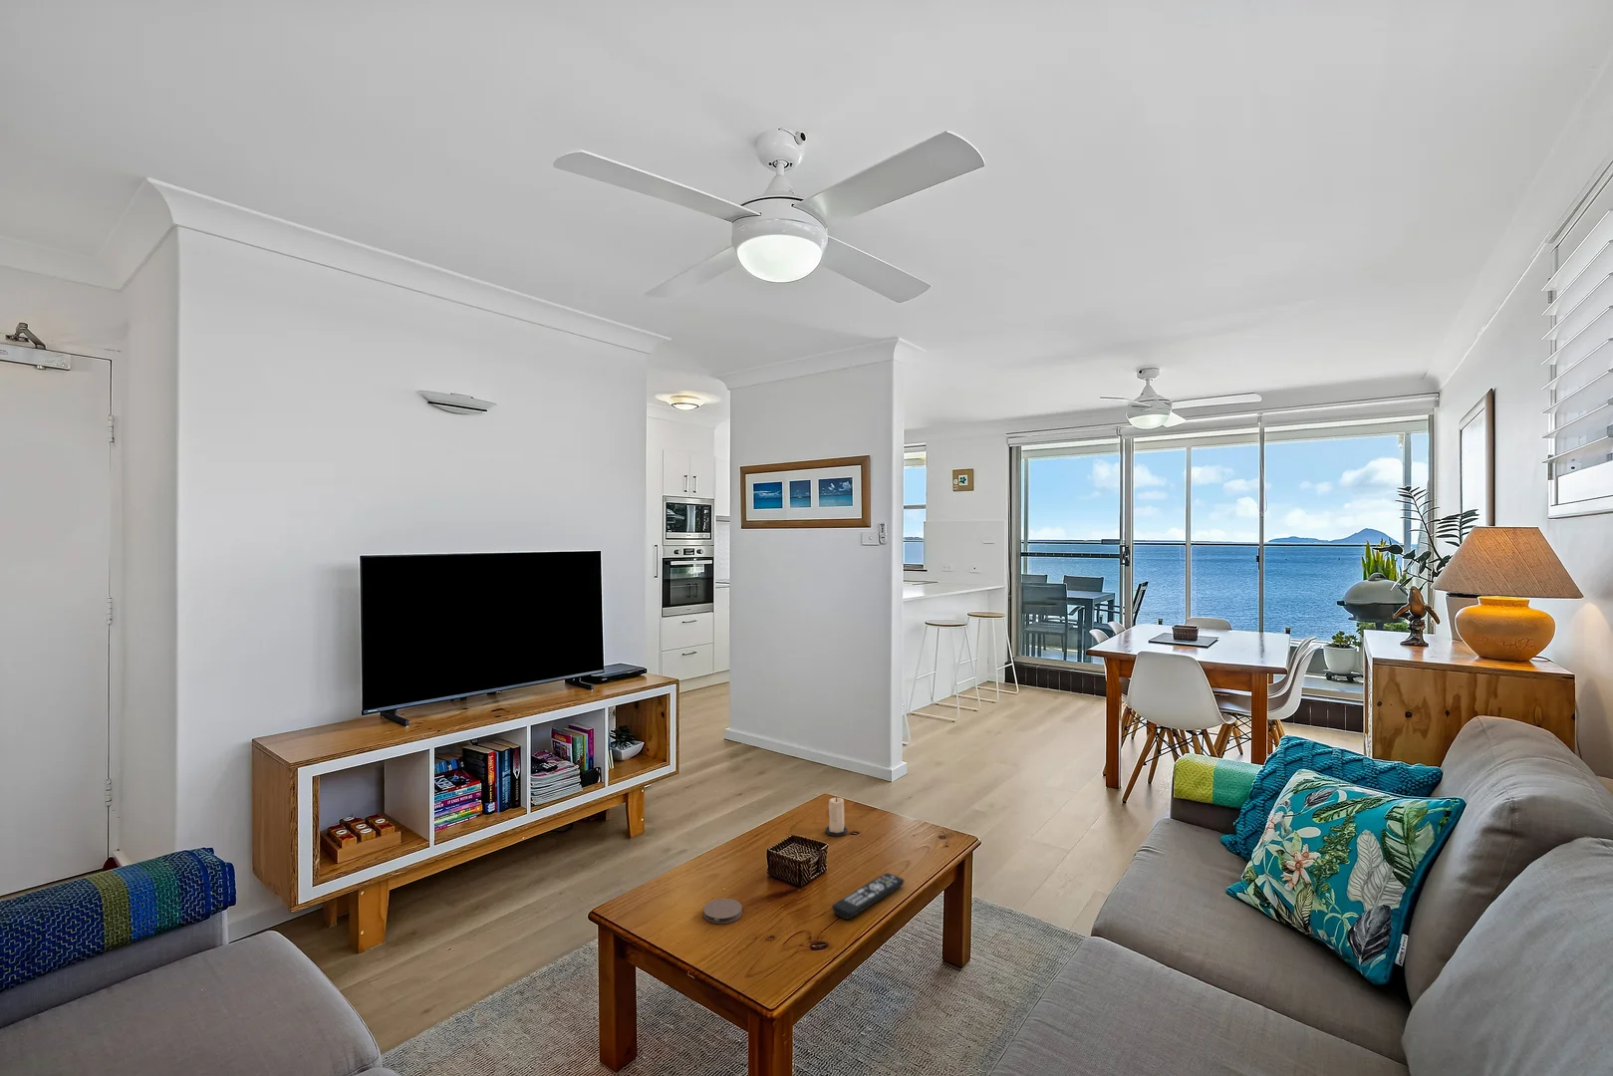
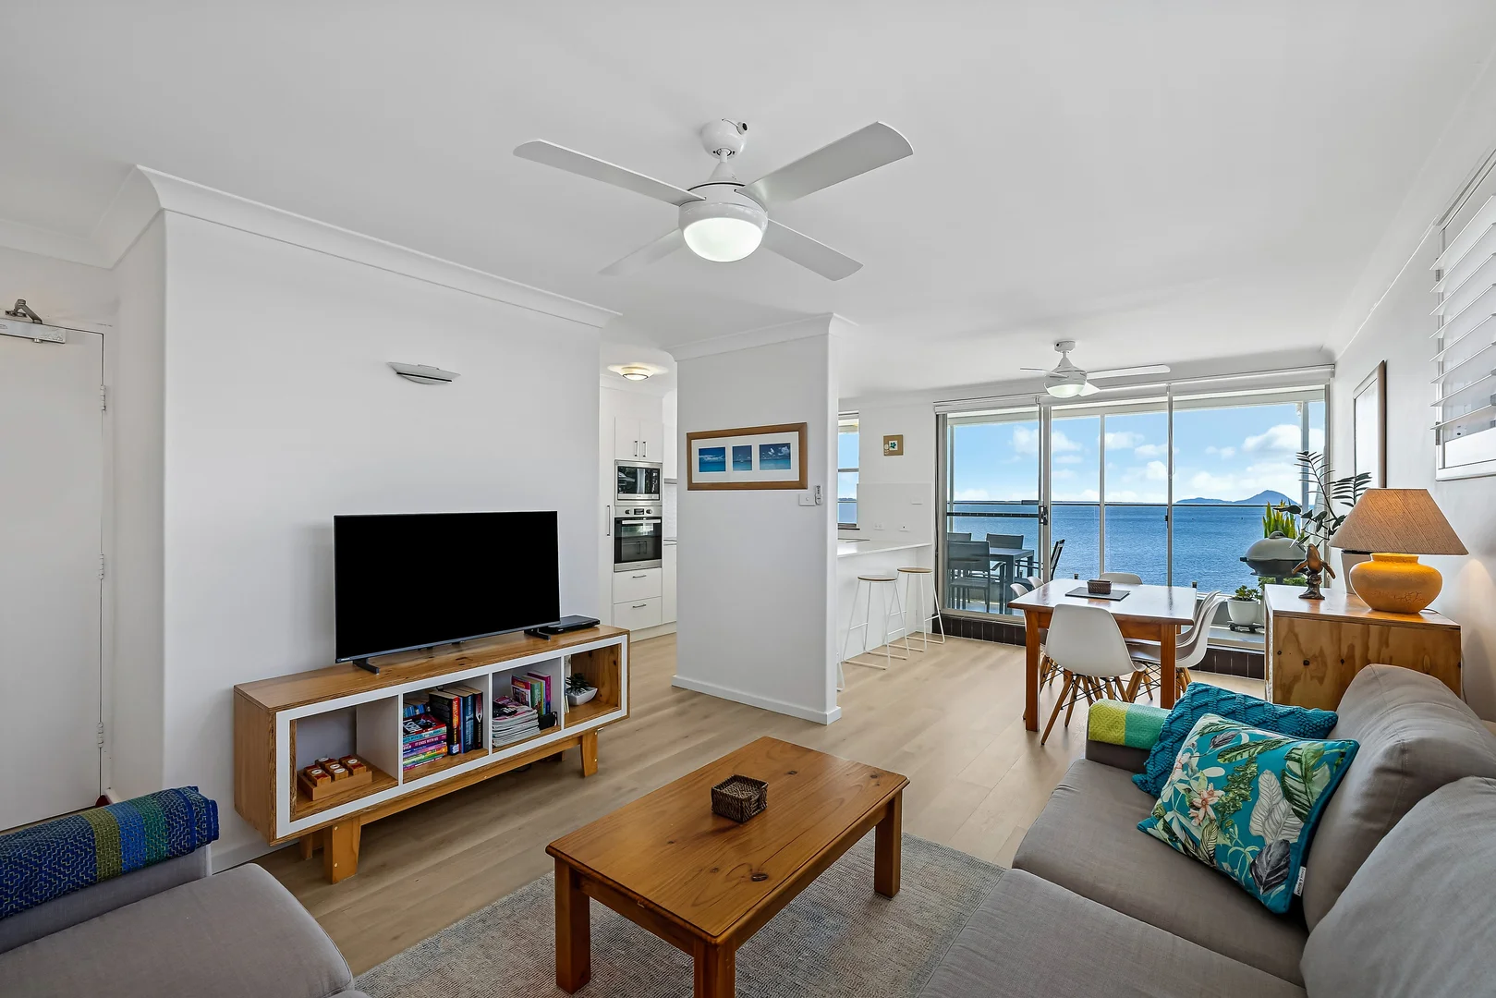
- candle [825,795,848,838]
- coaster [703,897,743,925]
- remote control [831,872,906,920]
